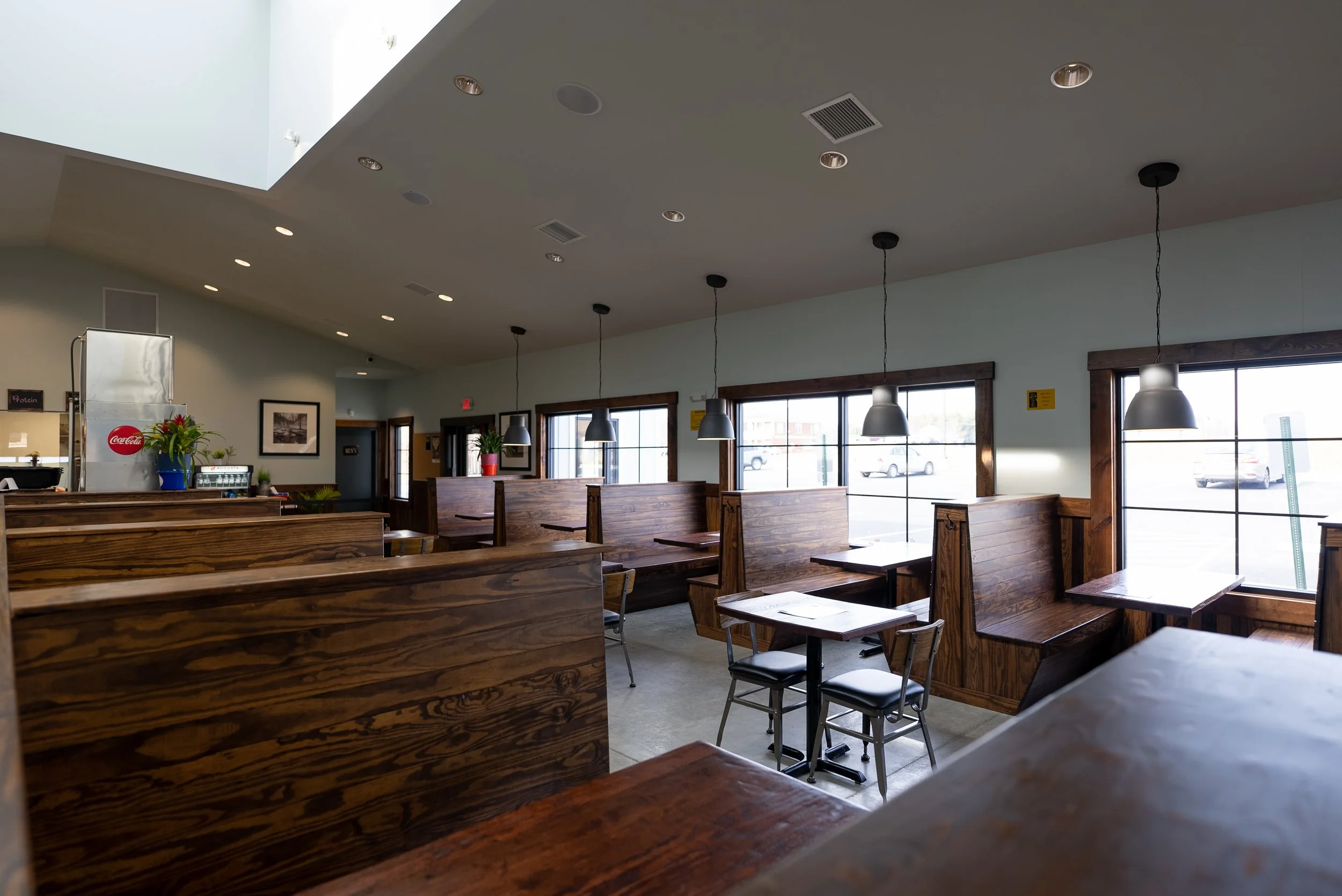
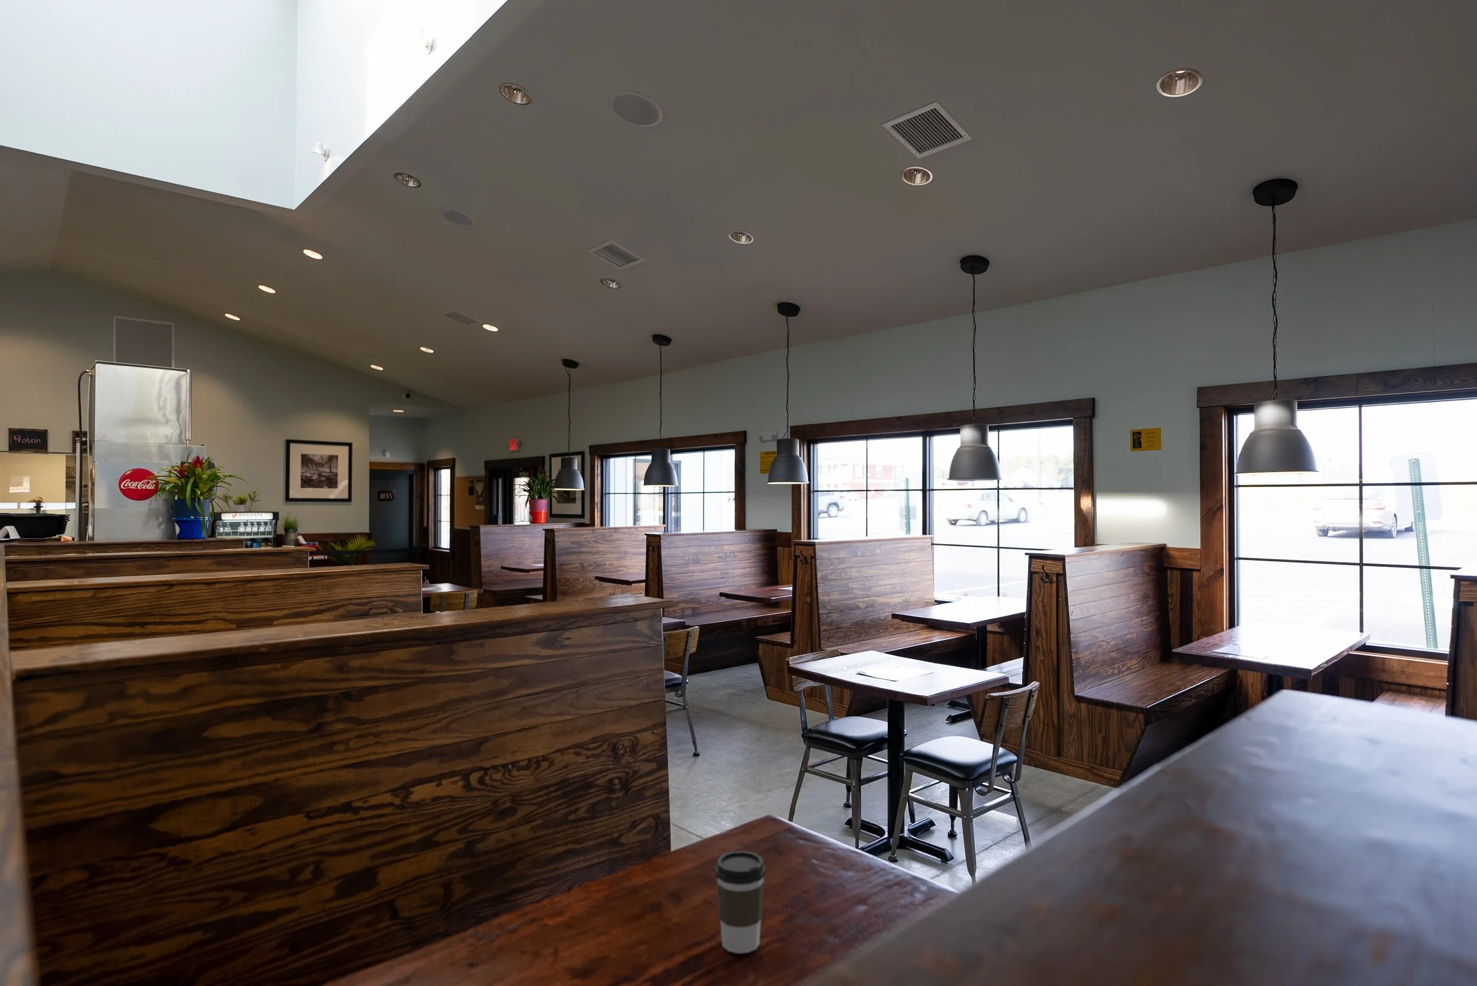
+ coffee cup [714,851,766,954]
